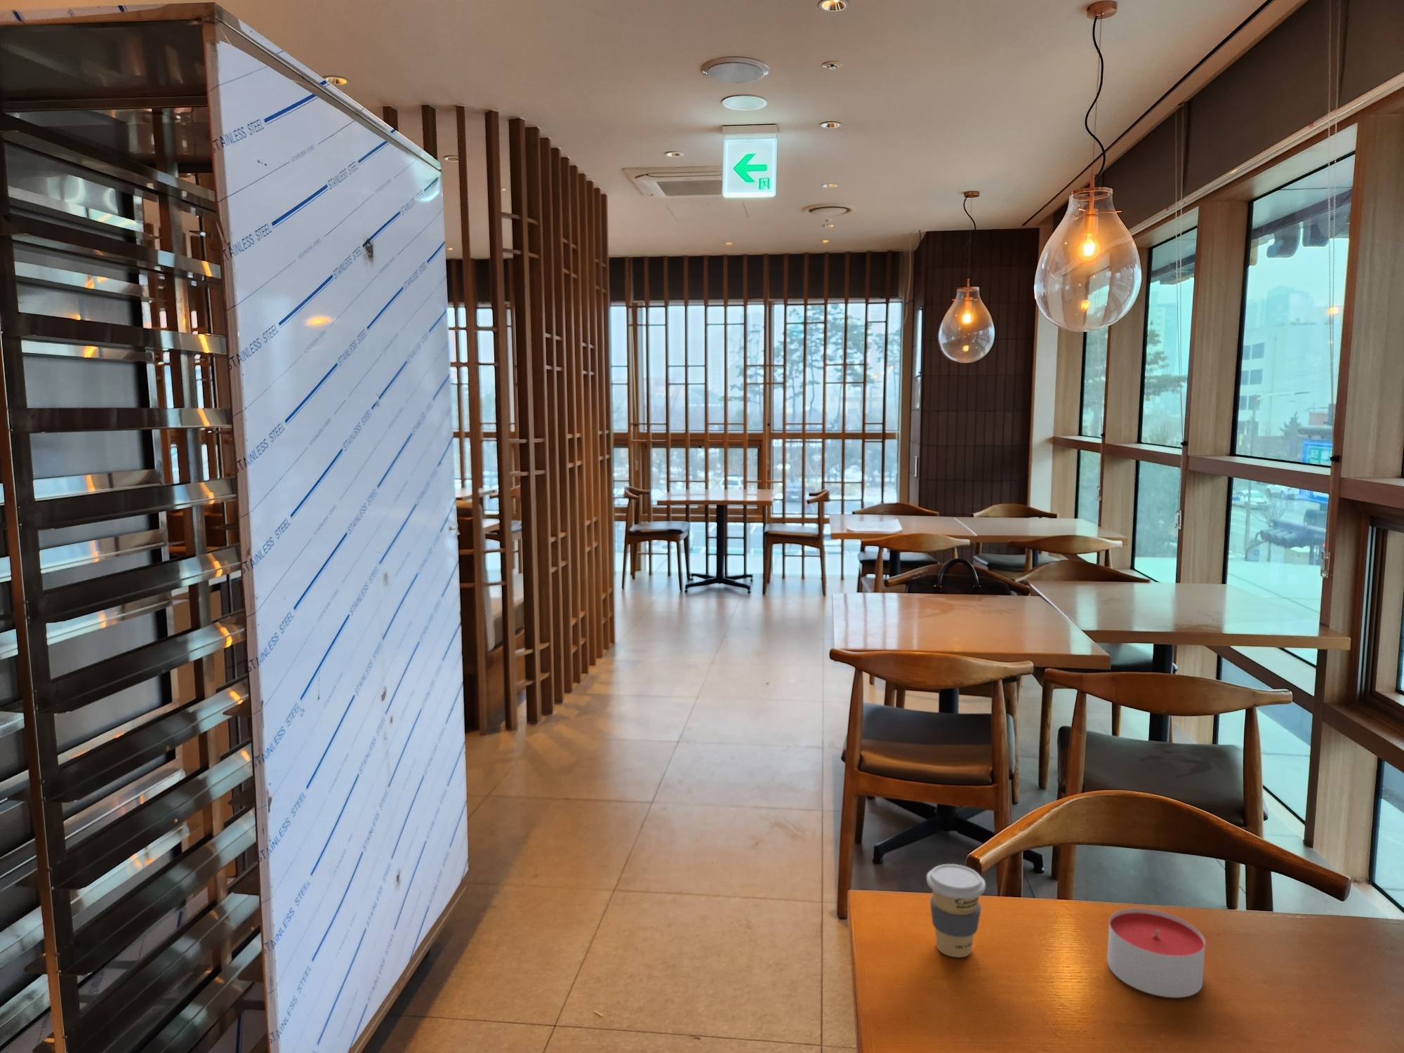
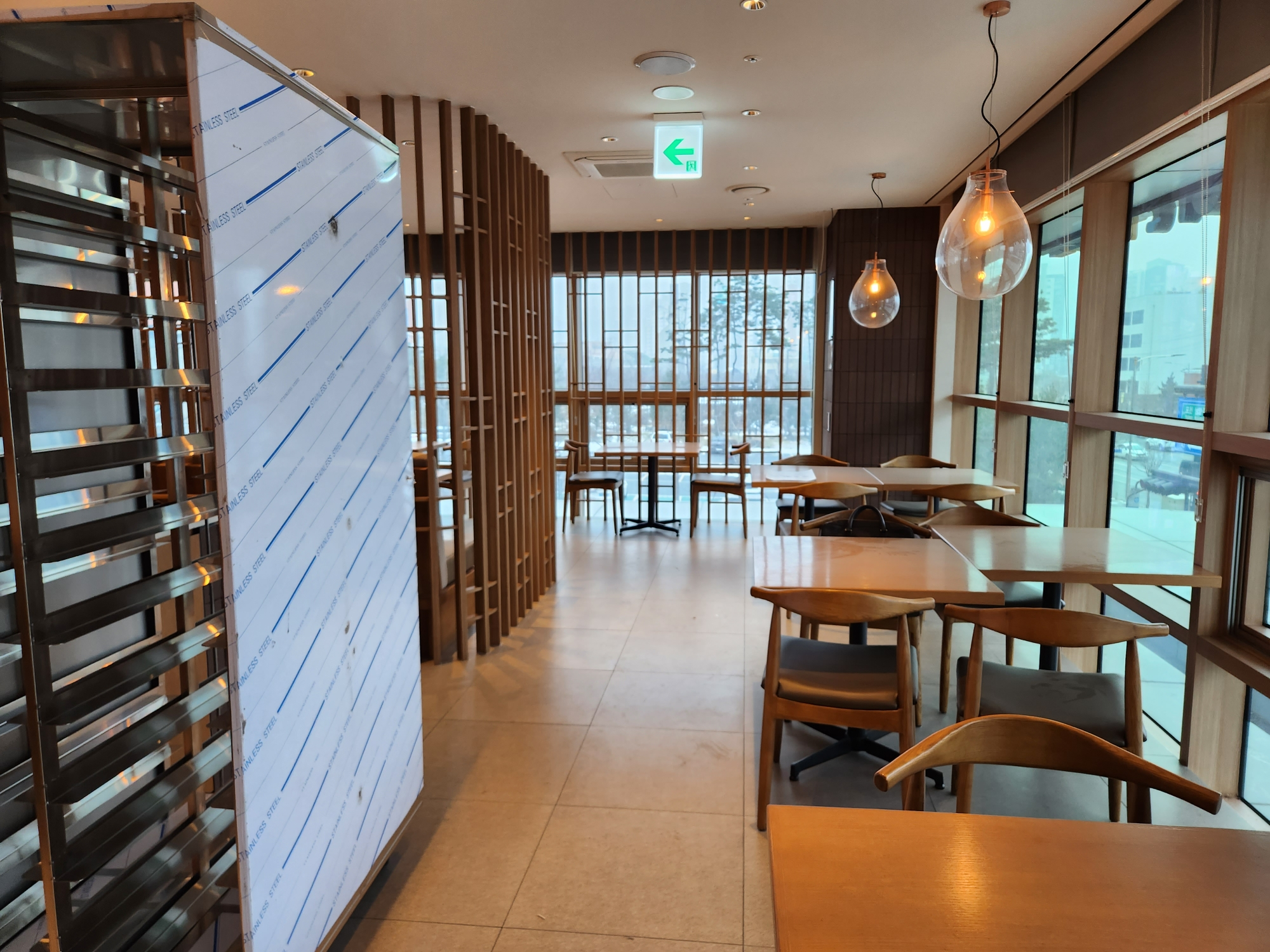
- candle [1107,908,1206,998]
- coffee cup [926,864,986,958]
